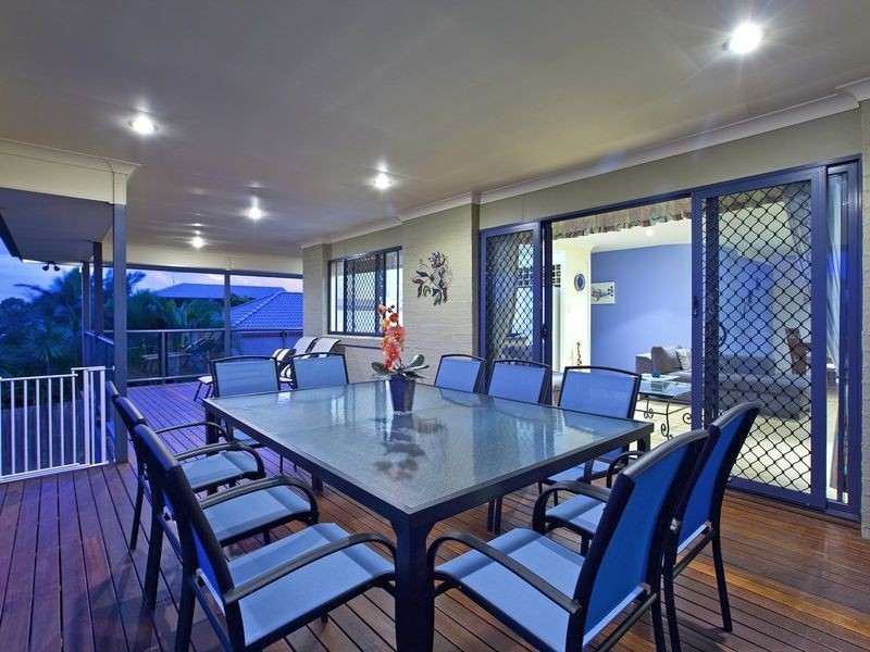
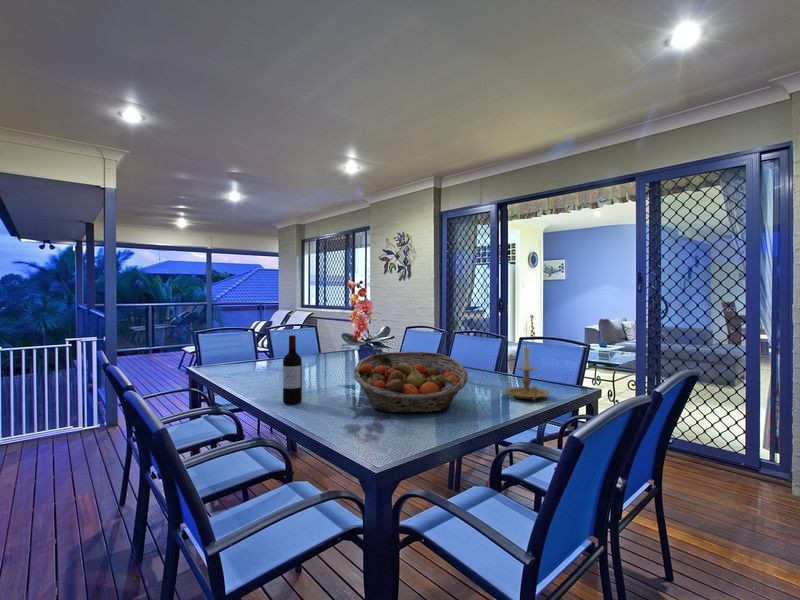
+ candle holder [504,343,550,401]
+ fruit basket [353,351,469,414]
+ wine bottle [282,334,303,405]
